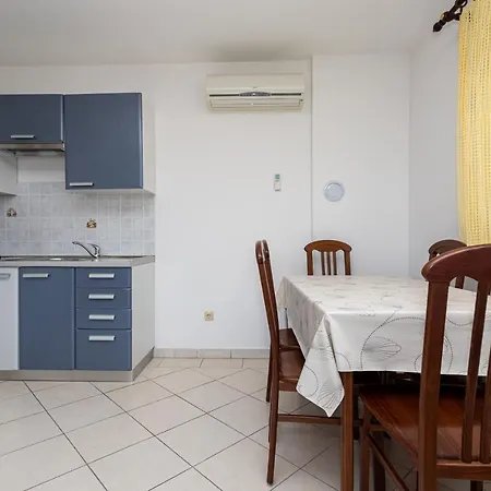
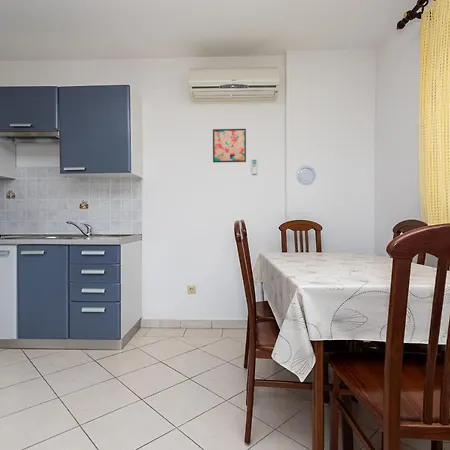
+ wall art [212,128,247,163]
